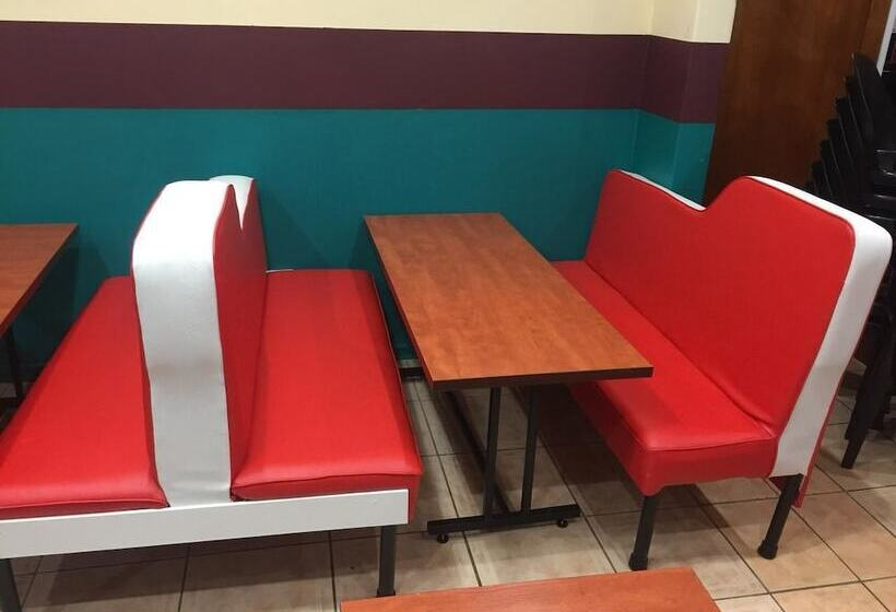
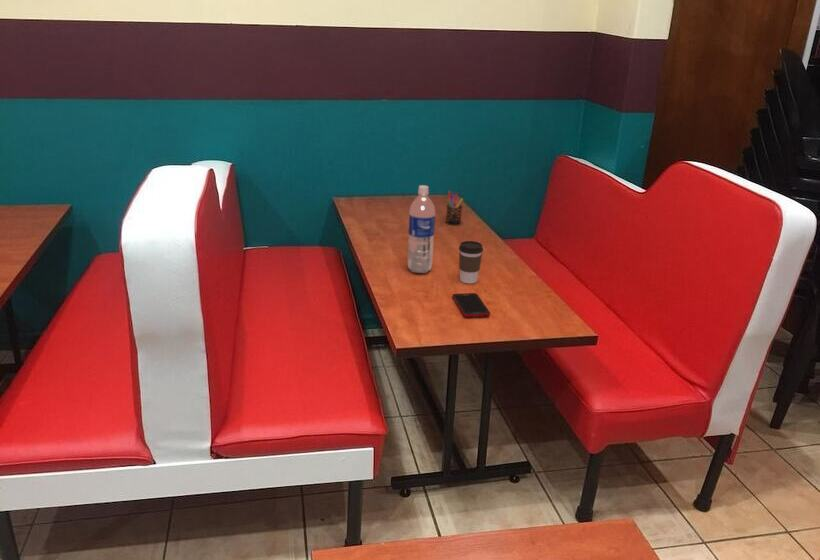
+ pen holder [445,190,464,227]
+ water bottle [407,184,436,274]
+ cell phone [452,292,491,318]
+ coffee cup [458,240,484,285]
